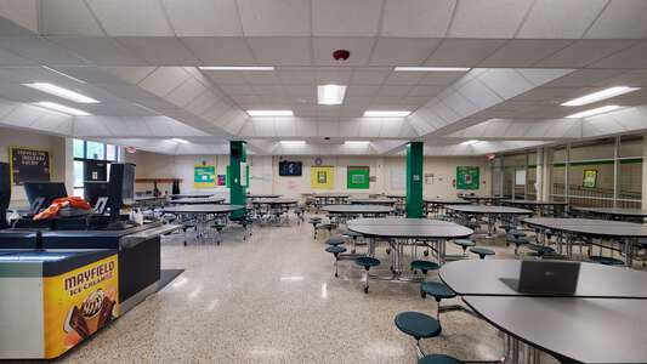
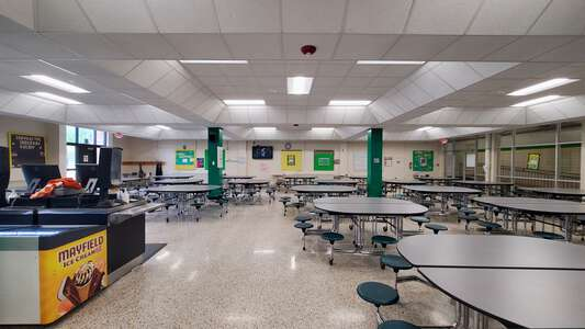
- laptop [498,258,583,296]
